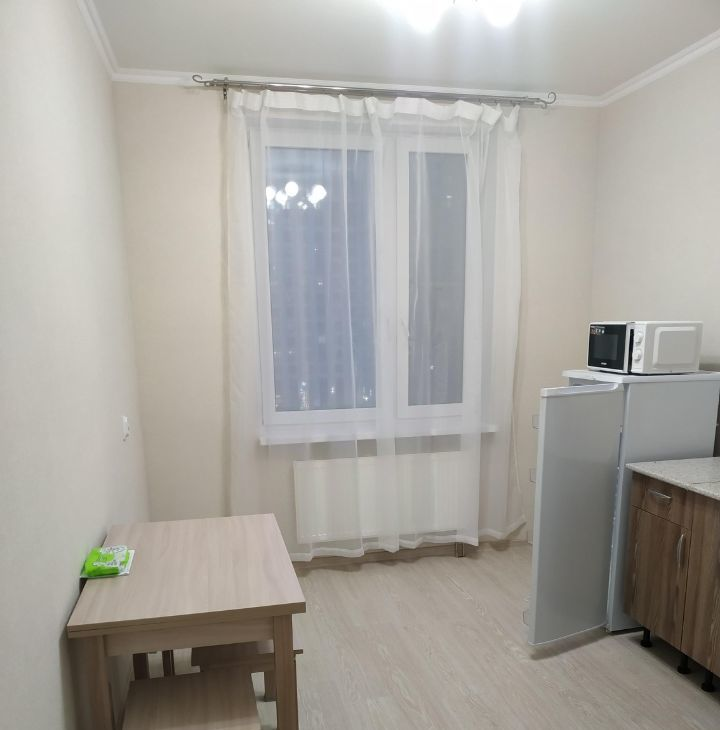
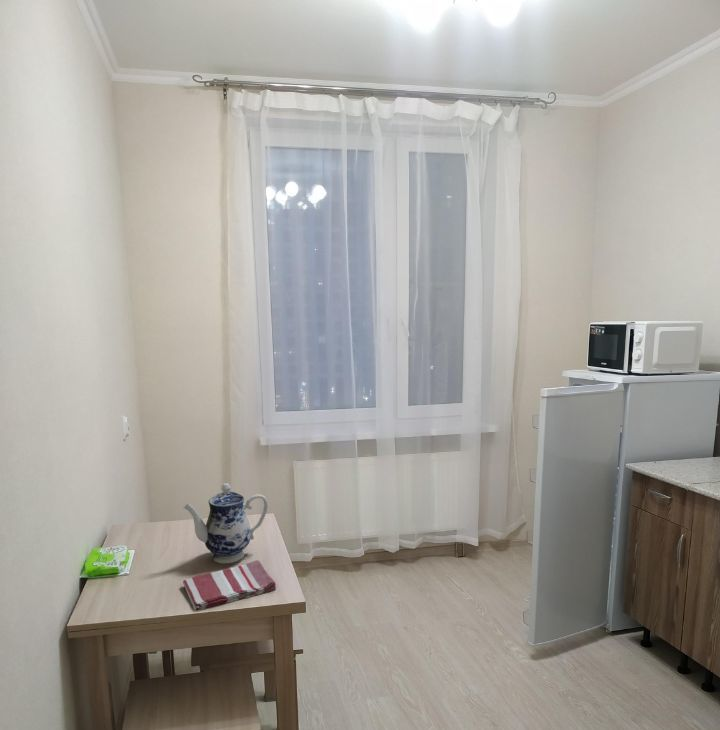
+ dish towel [182,559,277,611]
+ teapot [182,482,269,564]
